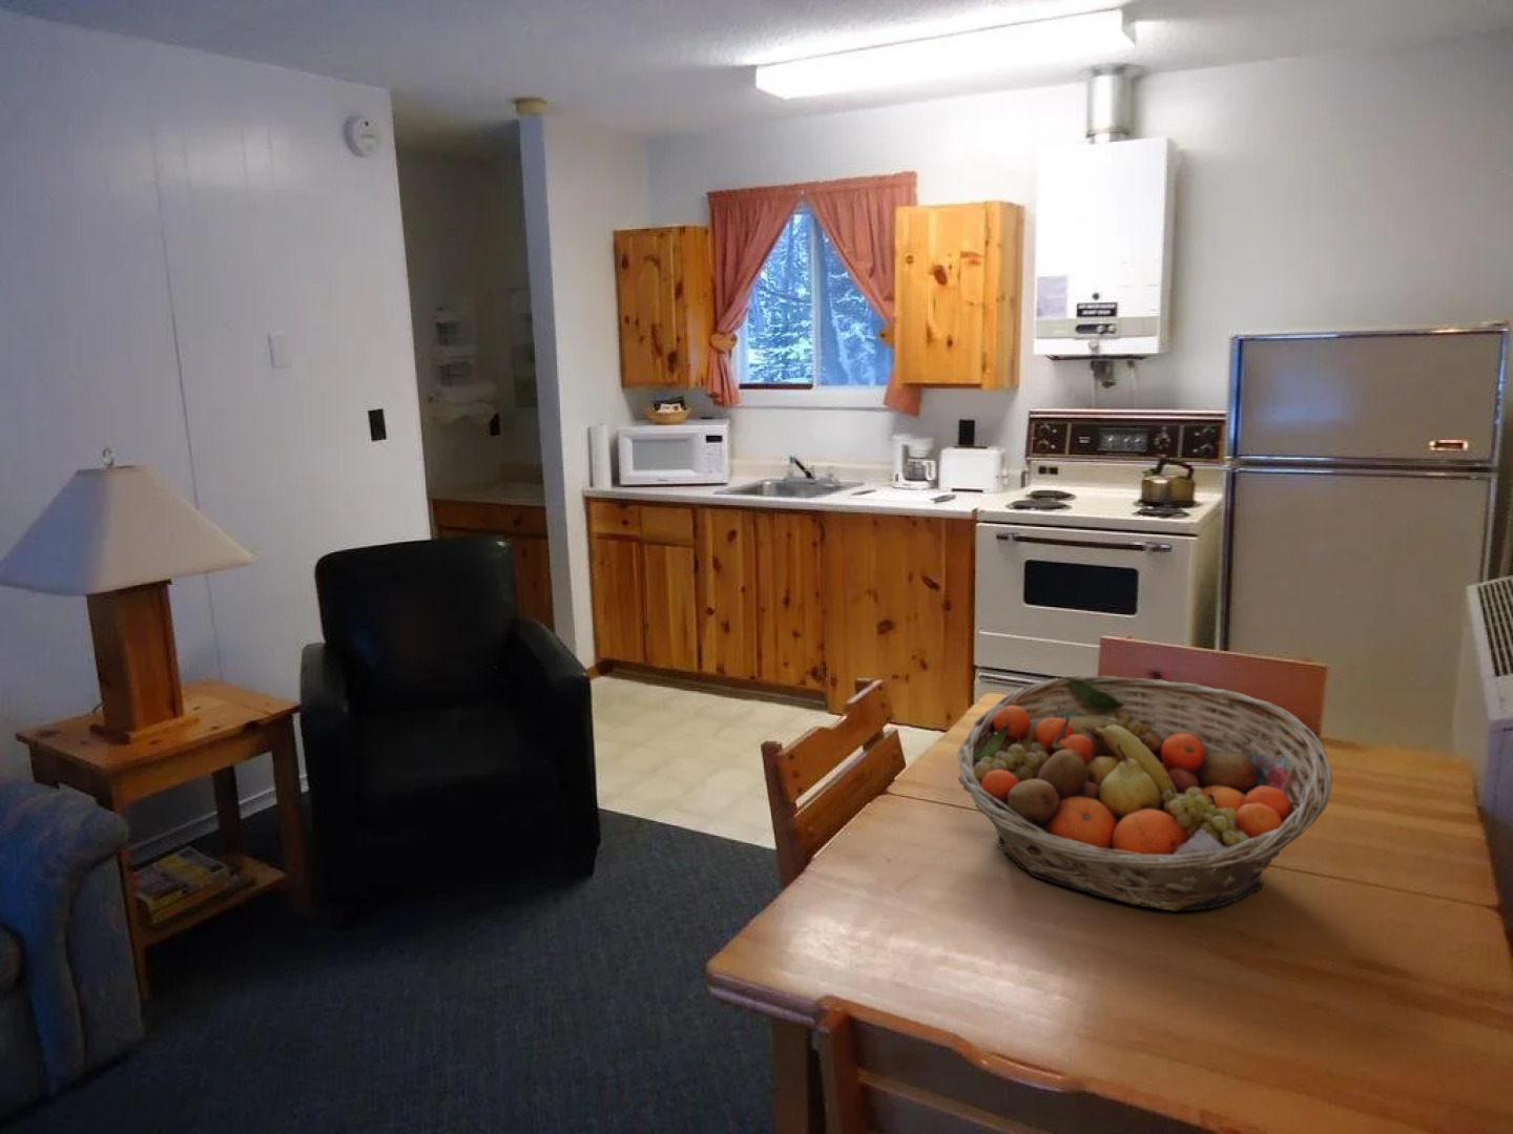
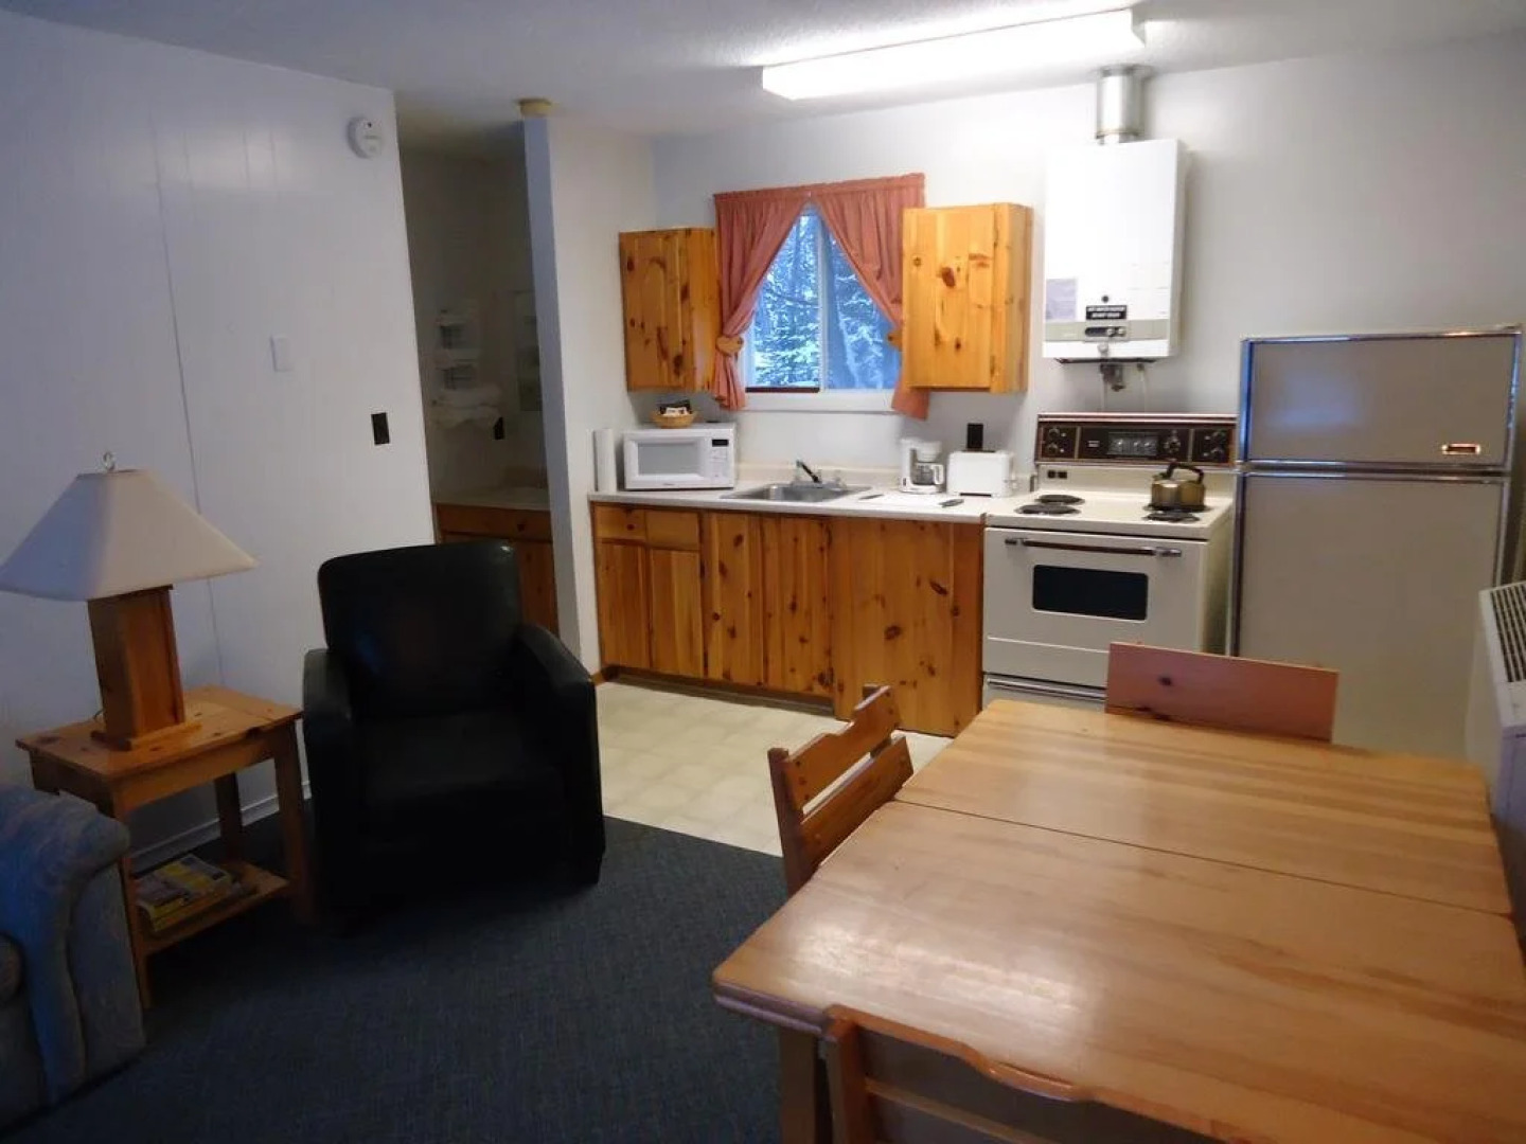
- fruit basket [957,674,1333,912]
